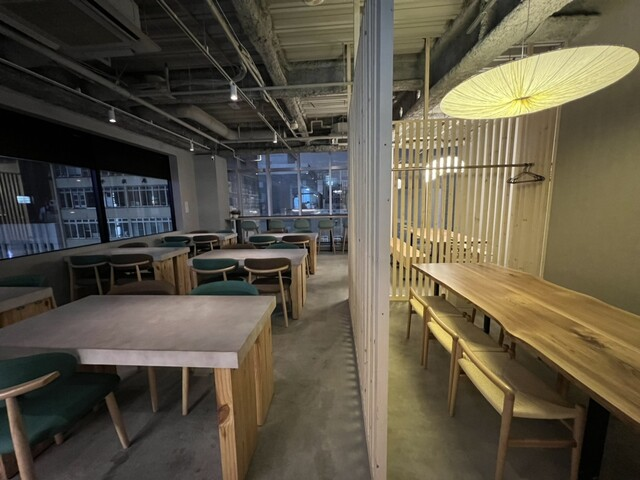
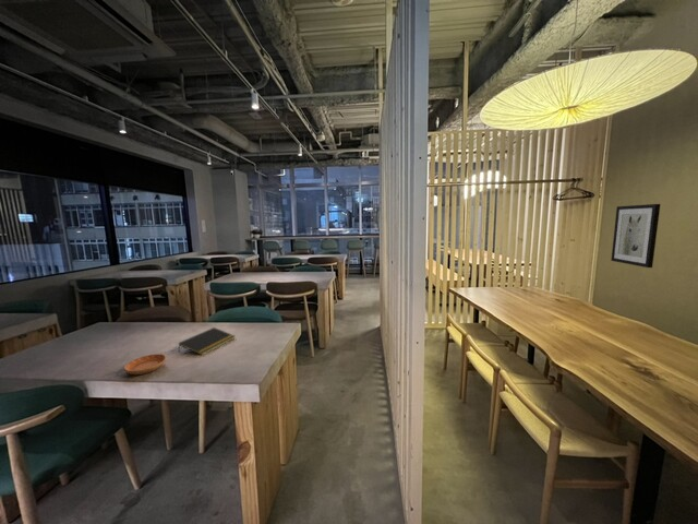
+ notepad [178,326,237,356]
+ wall art [611,203,661,269]
+ saucer [123,353,167,376]
